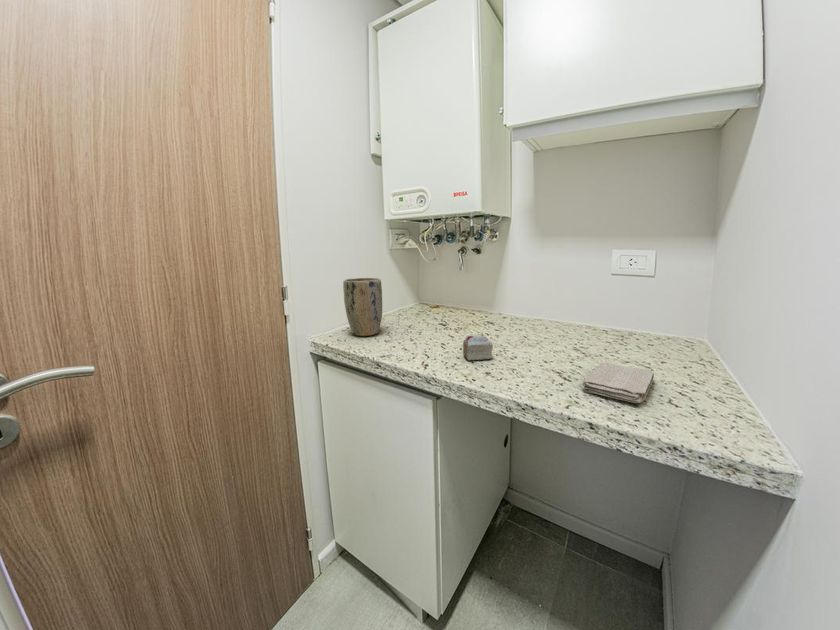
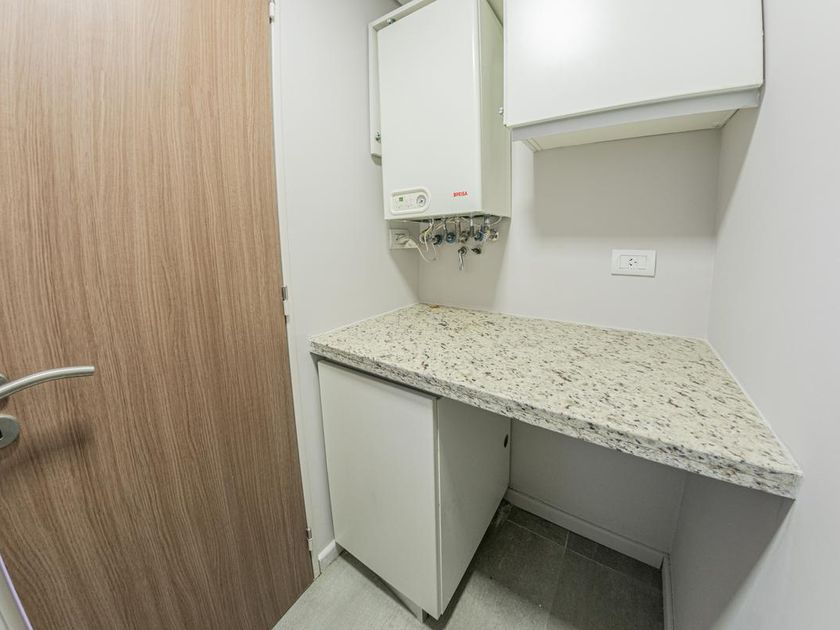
- washcloth [582,362,655,404]
- cake slice [462,334,494,362]
- plant pot [342,277,383,337]
